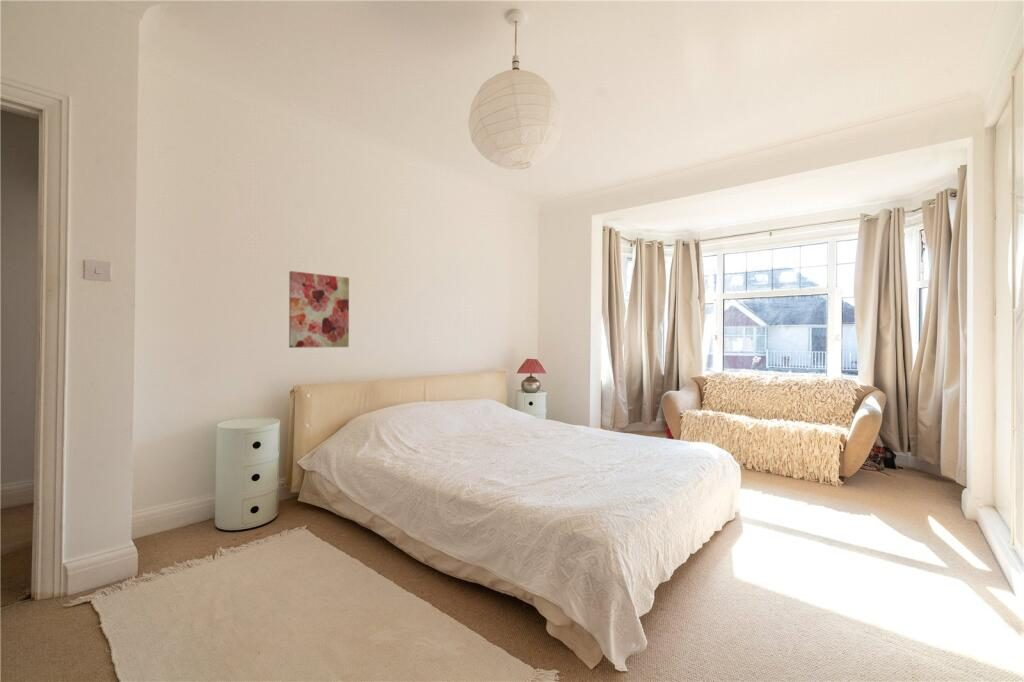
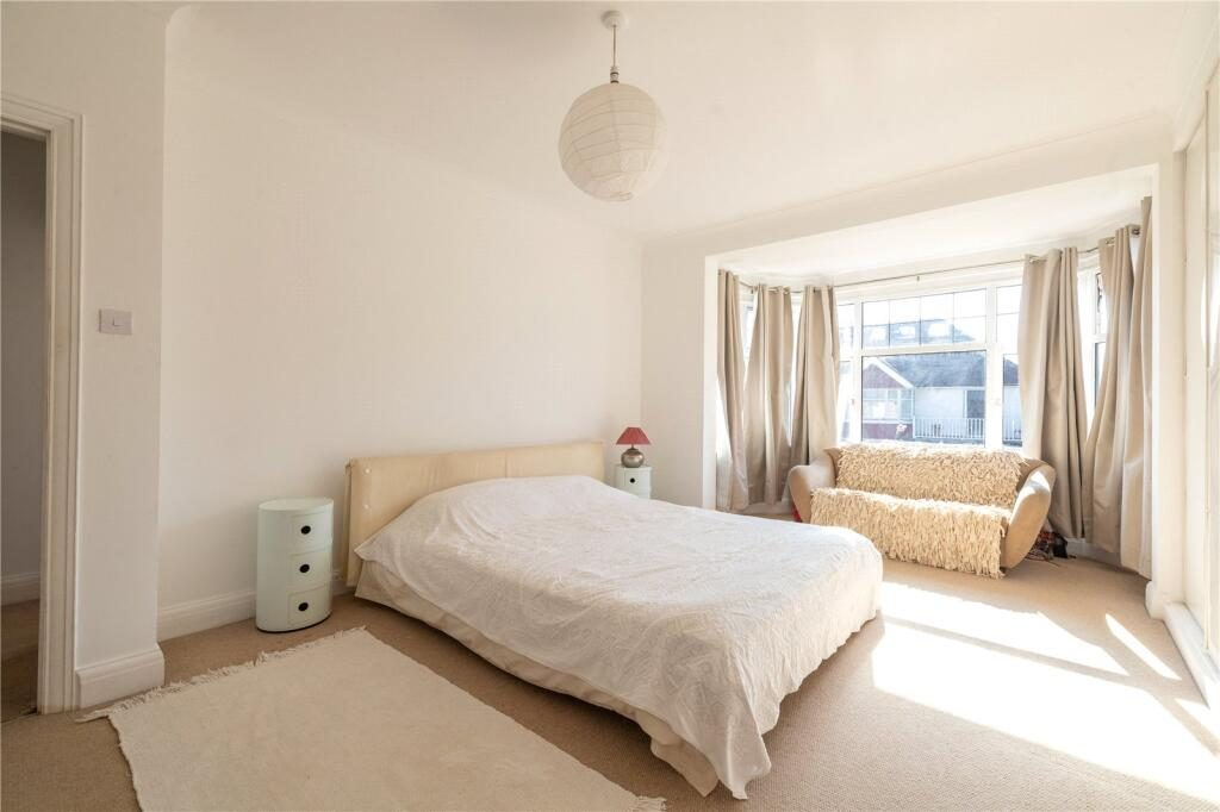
- wall art [288,270,350,349]
